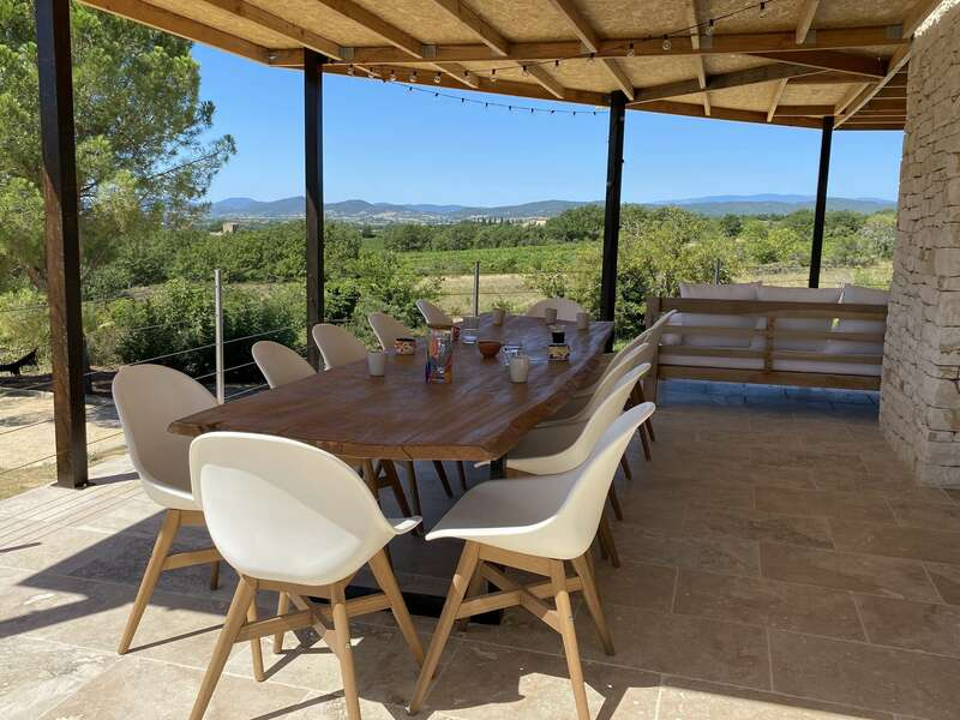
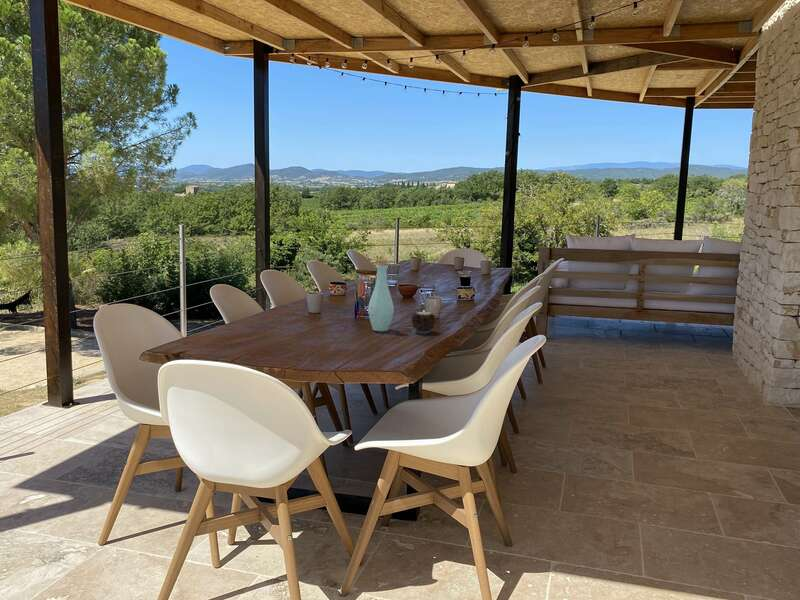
+ bottle [367,258,395,332]
+ candle [410,311,438,334]
